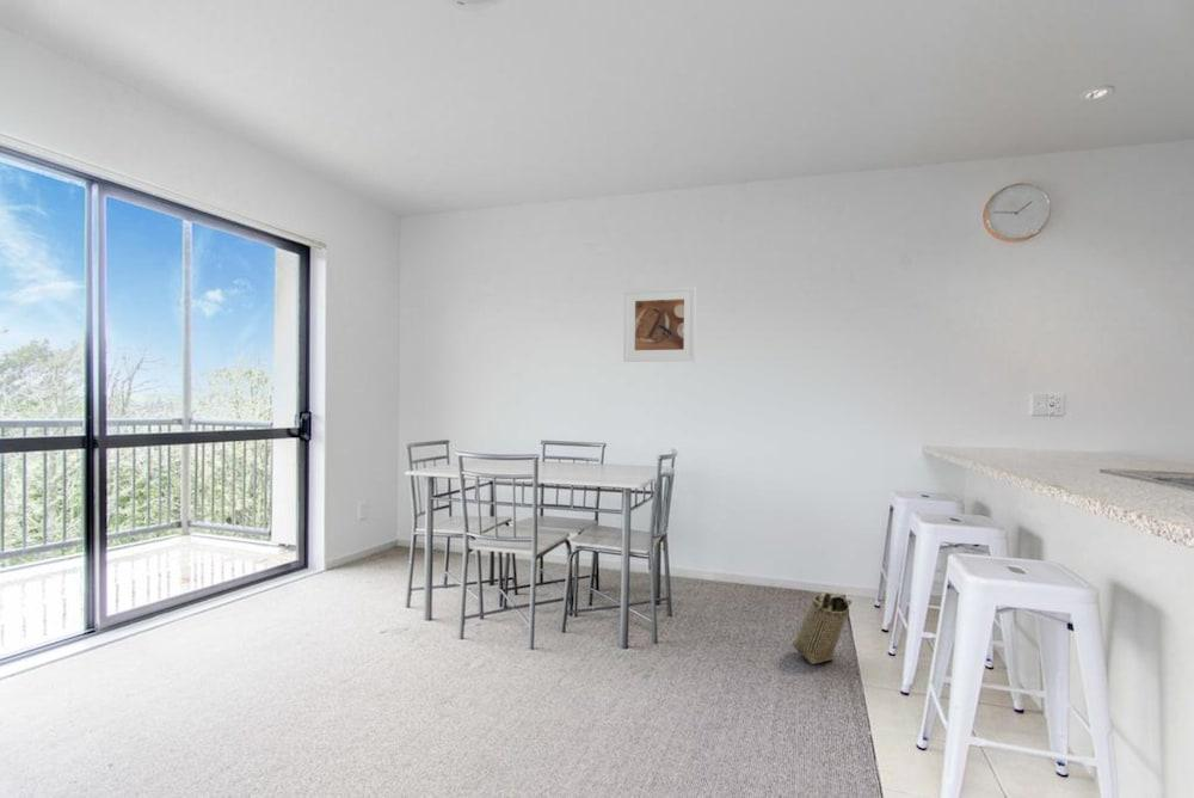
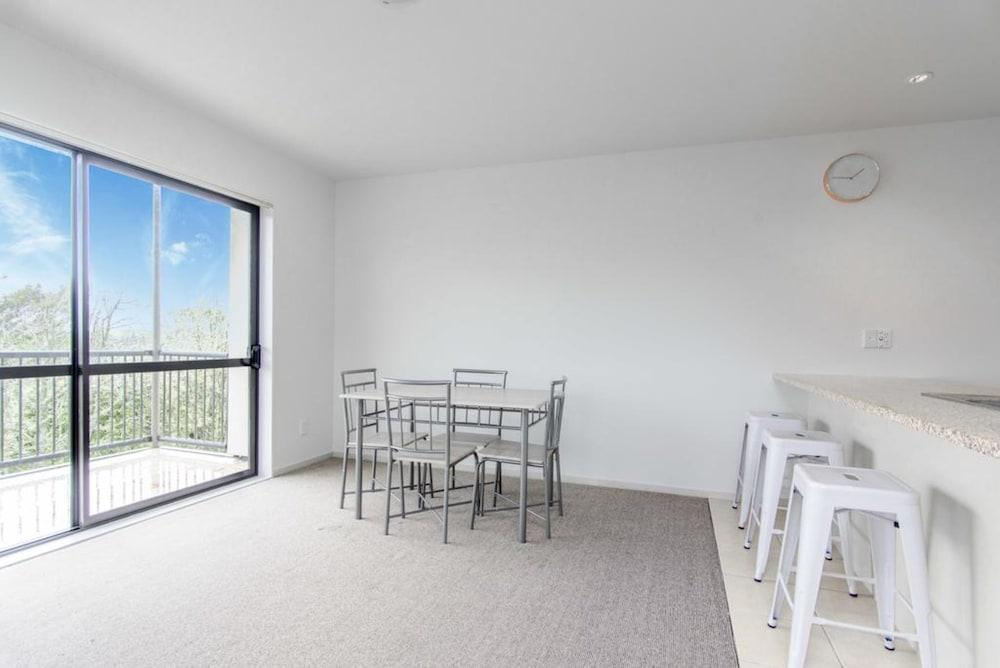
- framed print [622,286,697,363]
- basket [790,591,853,665]
